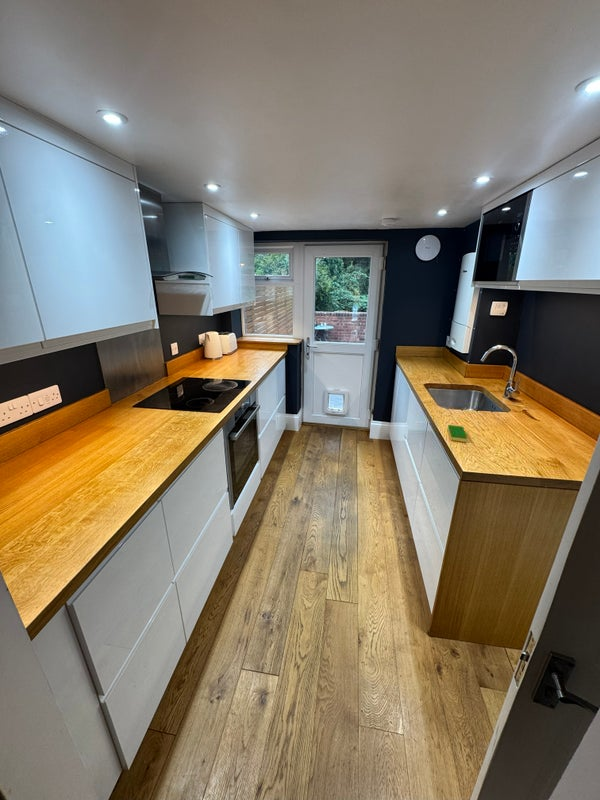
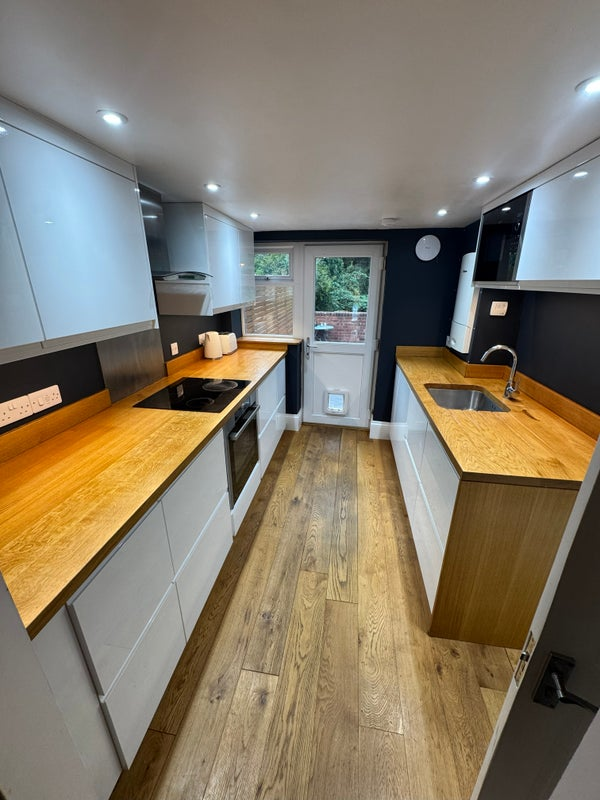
- dish sponge [447,424,468,443]
